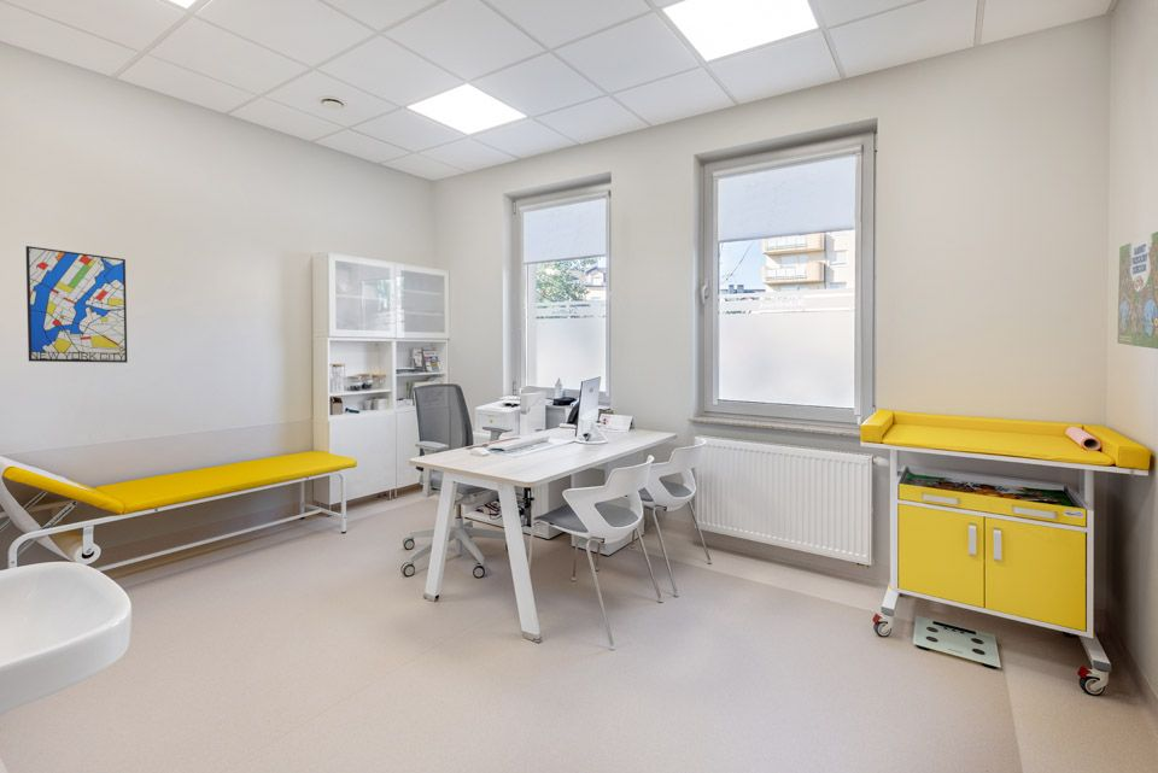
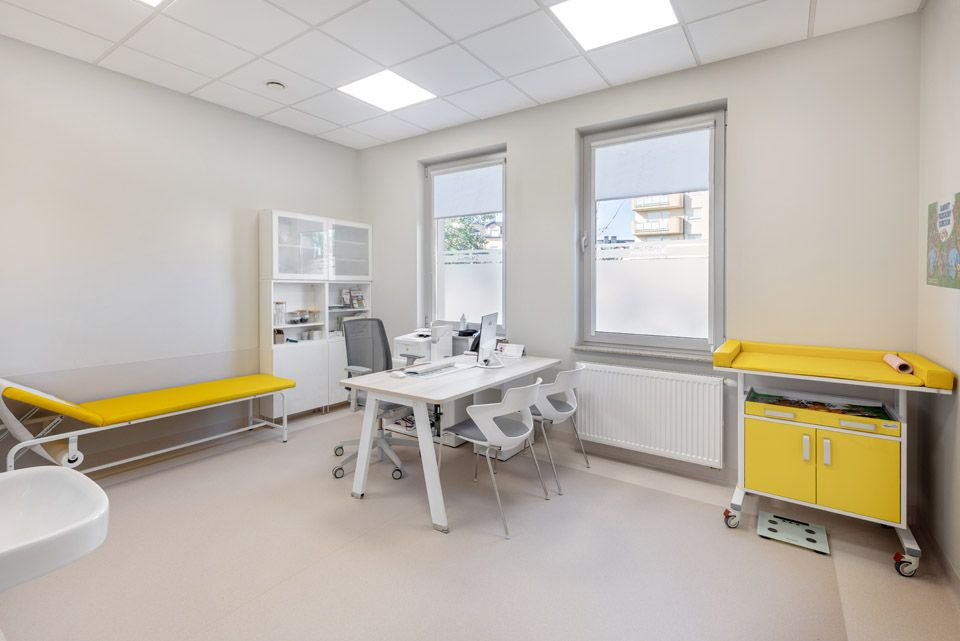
- wall art [25,245,129,364]
